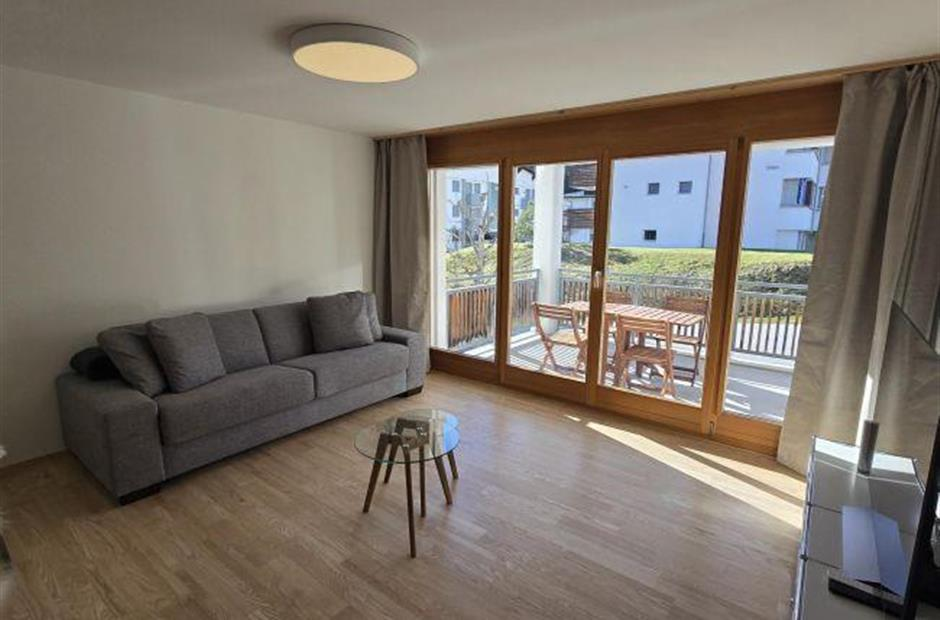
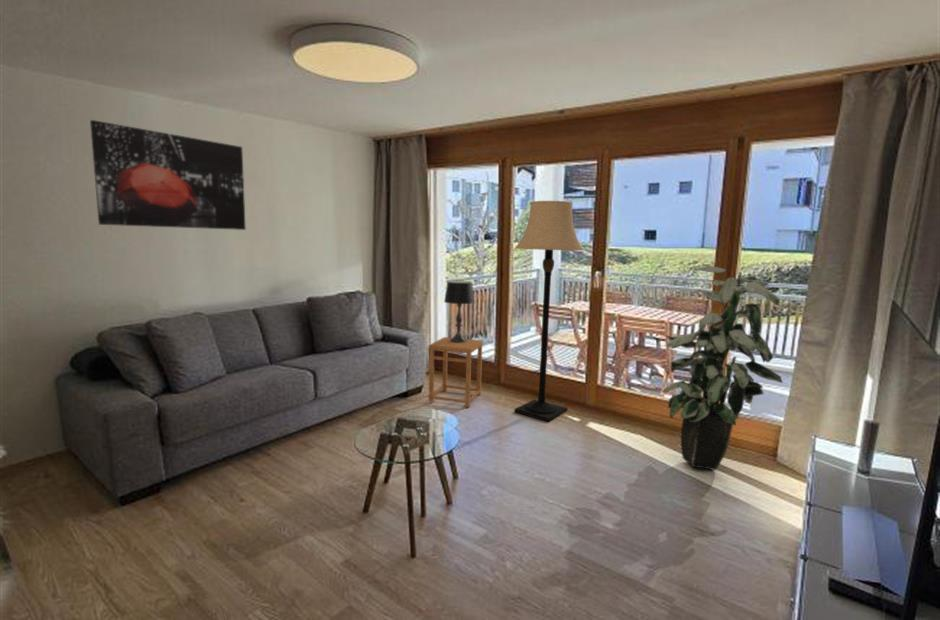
+ indoor plant [661,265,784,471]
+ wall art [89,119,247,231]
+ lamp [513,200,585,423]
+ table lamp [443,280,476,343]
+ side table [428,336,484,409]
